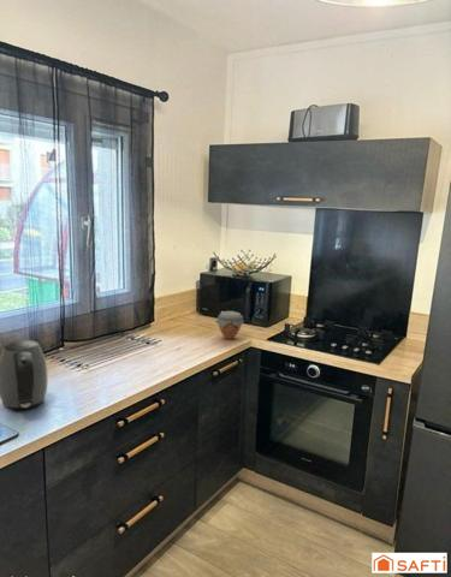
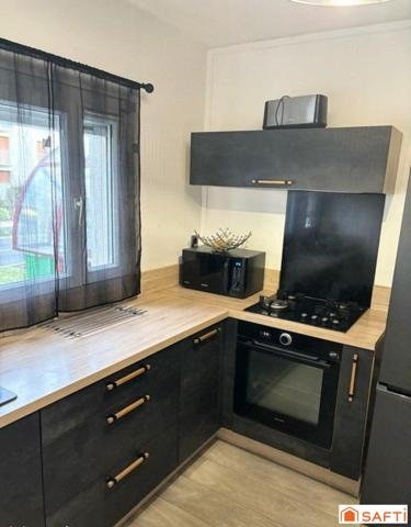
- jar [214,310,245,340]
- kettle [0,339,49,411]
